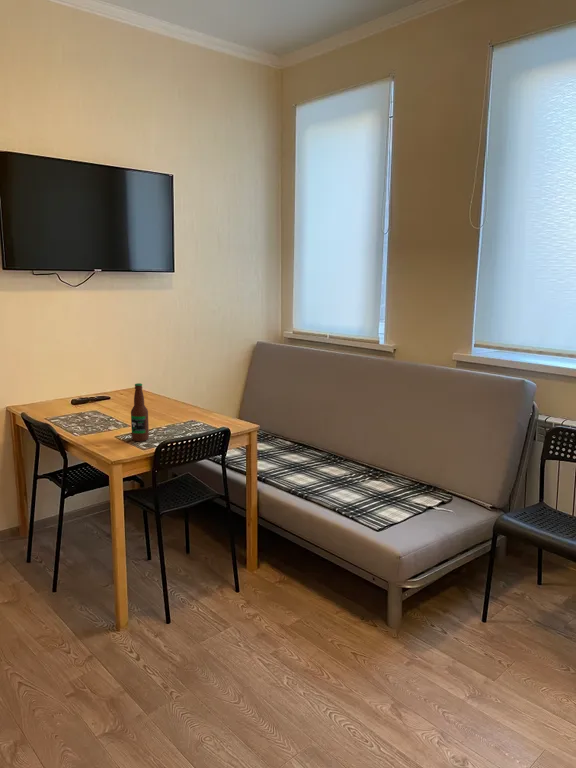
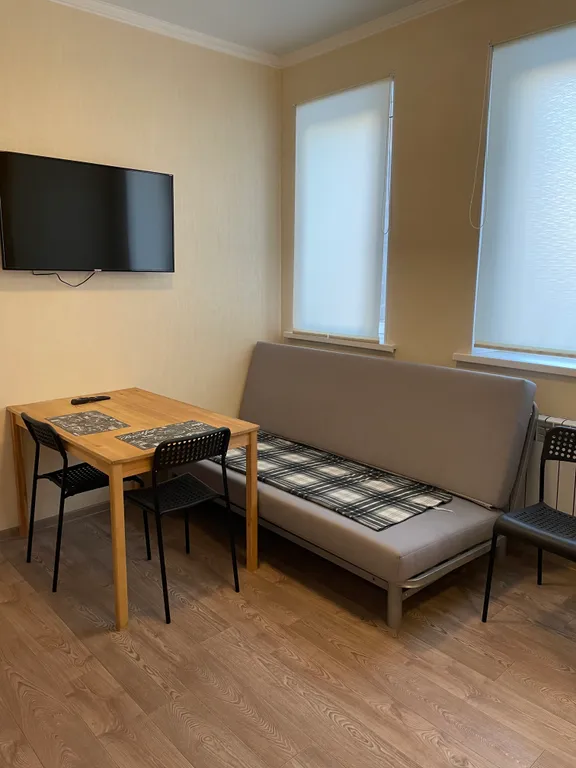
- bottle [130,382,150,442]
